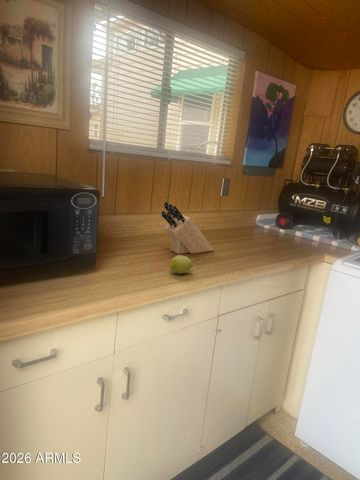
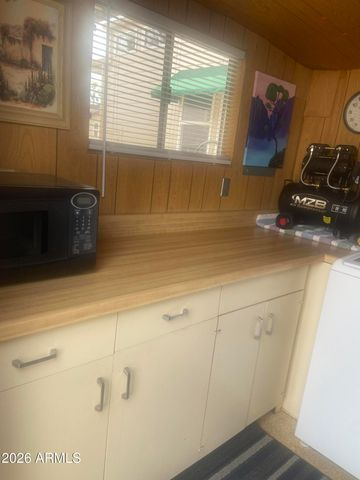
- fruit [169,254,194,275]
- knife block [160,201,214,255]
